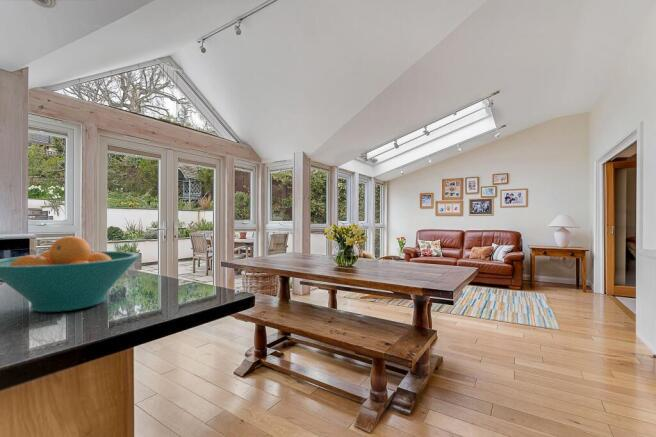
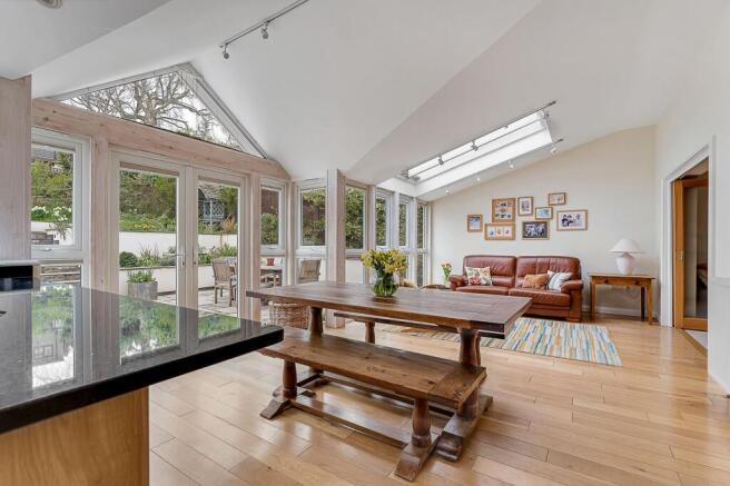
- fruit bowl [0,235,141,313]
